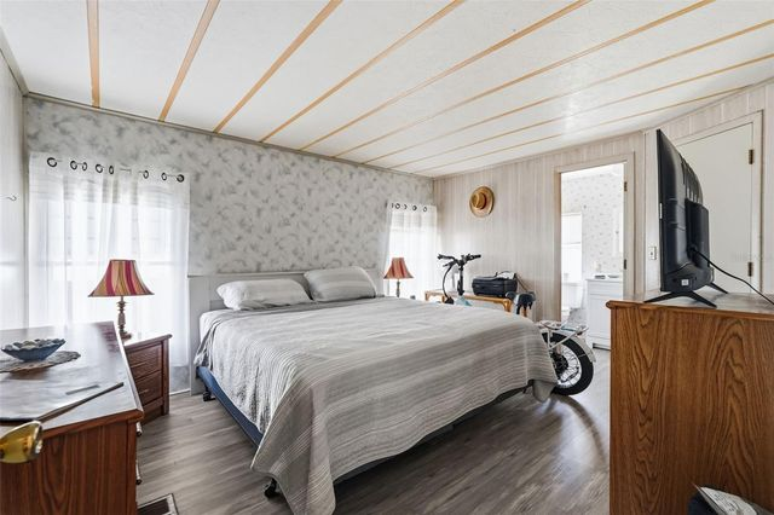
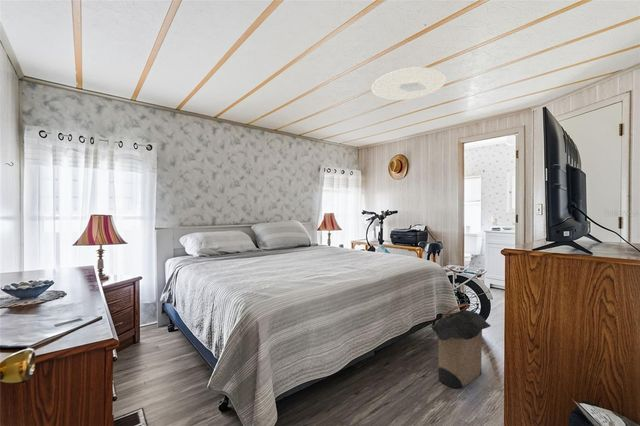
+ ceiling light [371,66,447,101]
+ laundry hamper [430,303,492,389]
